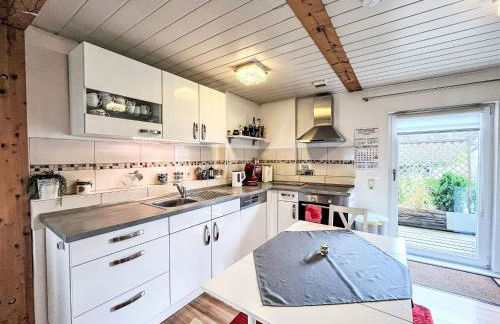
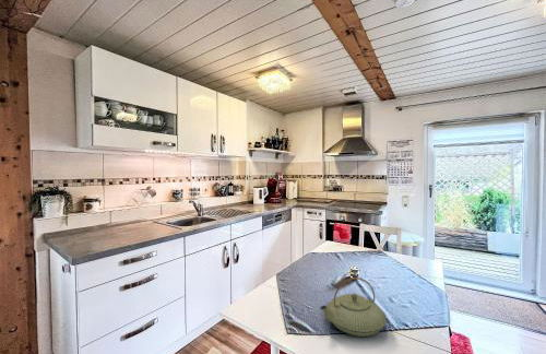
+ teapot [319,276,388,338]
